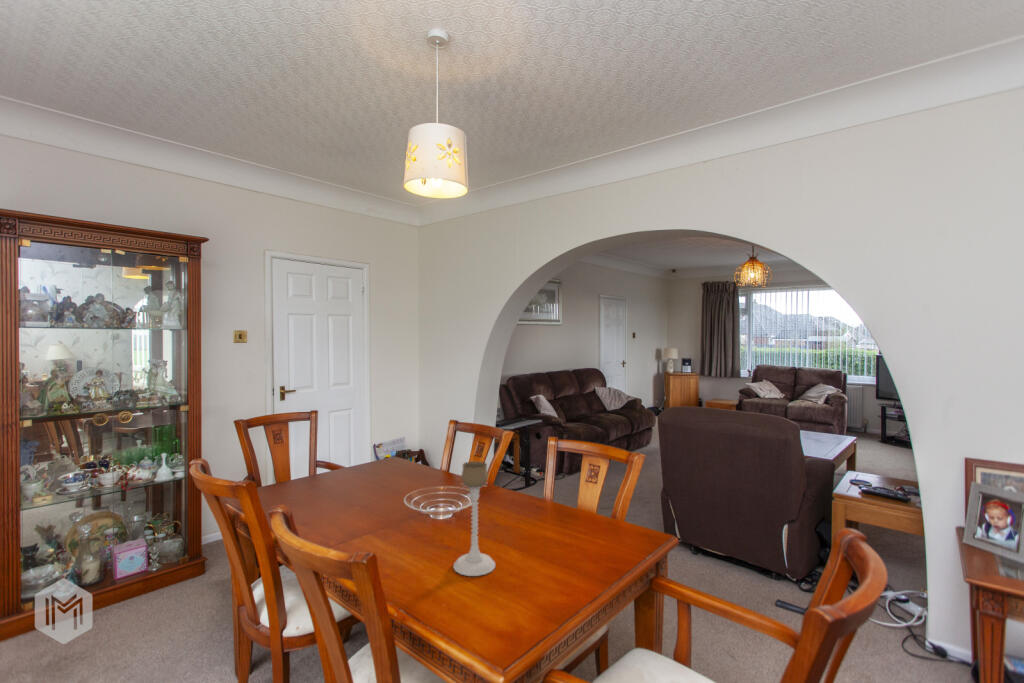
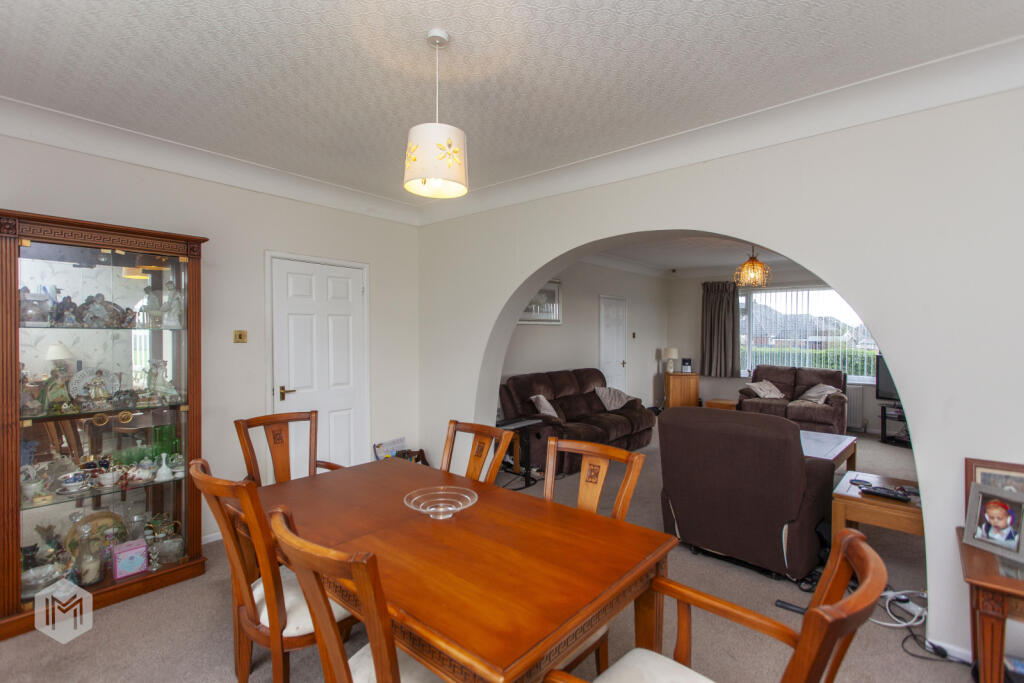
- candle holder [452,460,496,577]
